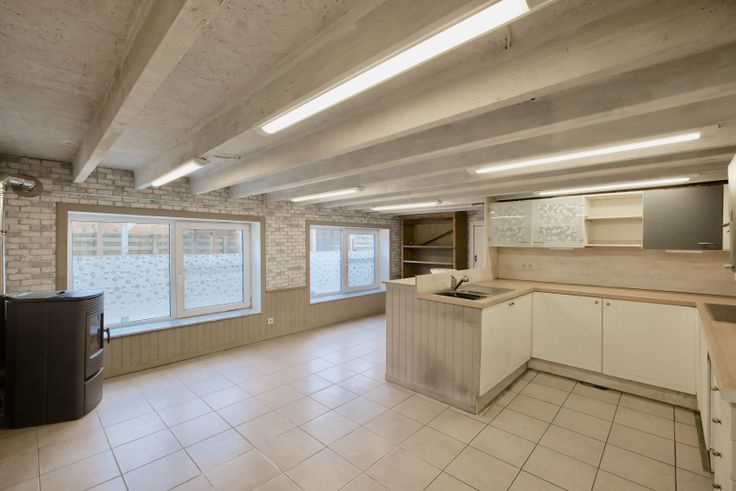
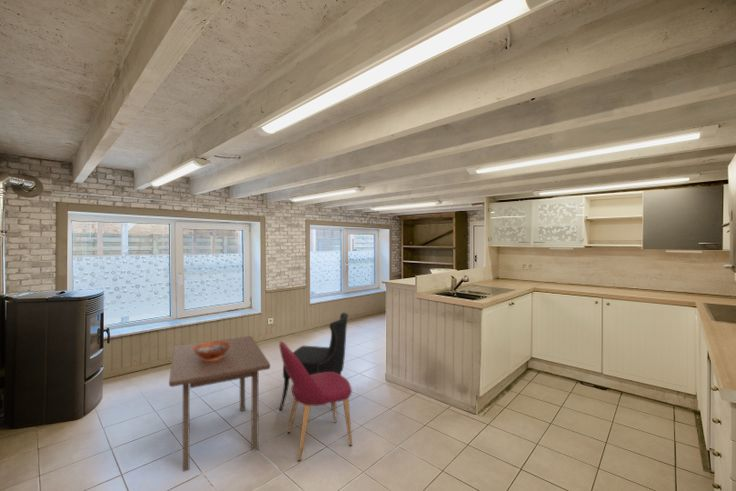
+ decorative bowl [194,342,230,361]
+ dining chair [278,312,349,412]
+ dining chair [278,340,353,463]
+ coffee table [168,335,271,473]
